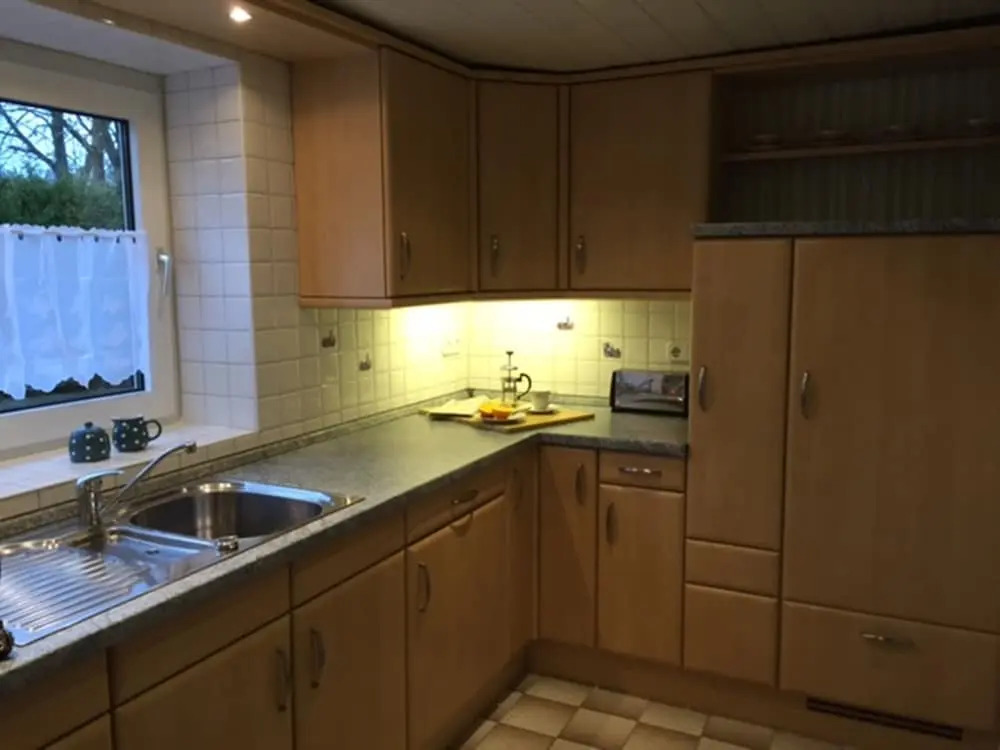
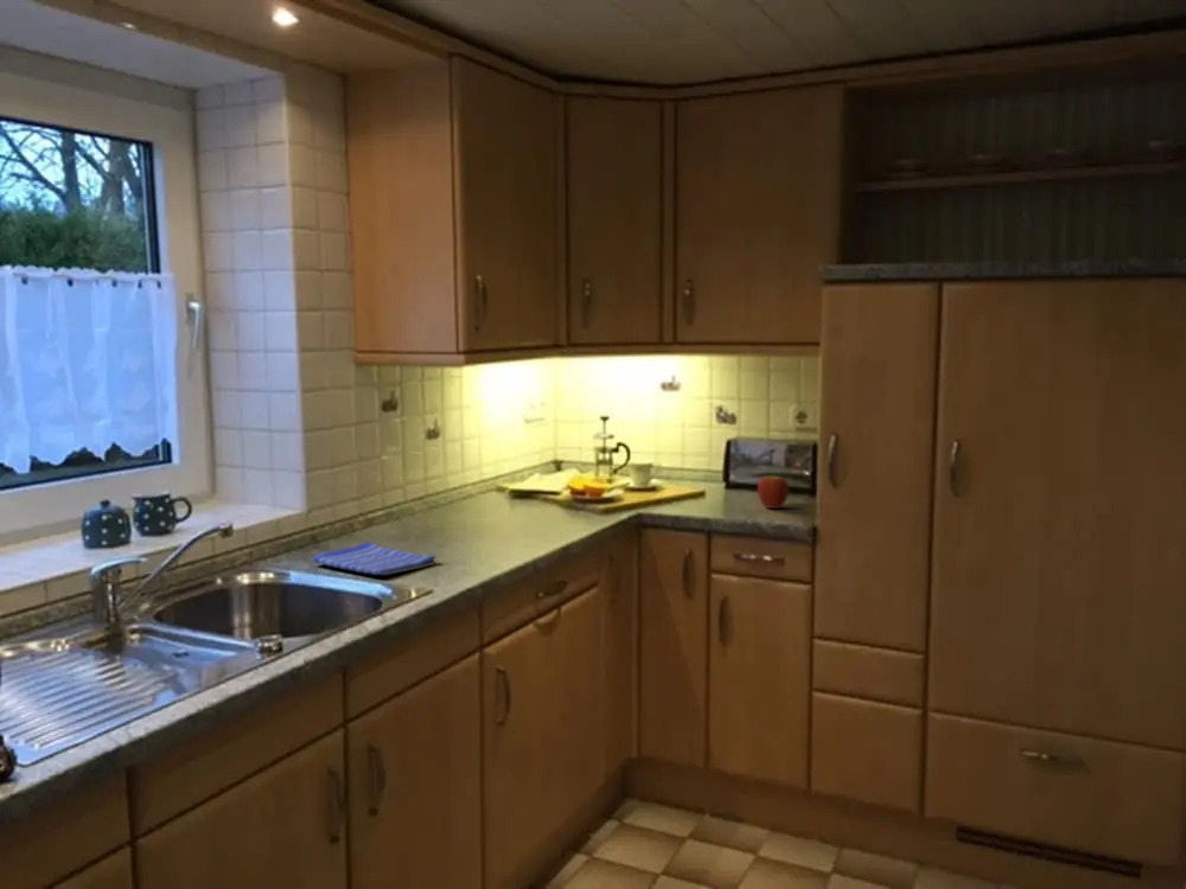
+ fruit [757,472,790,510]
+ dish towel [312,541,436,576]
